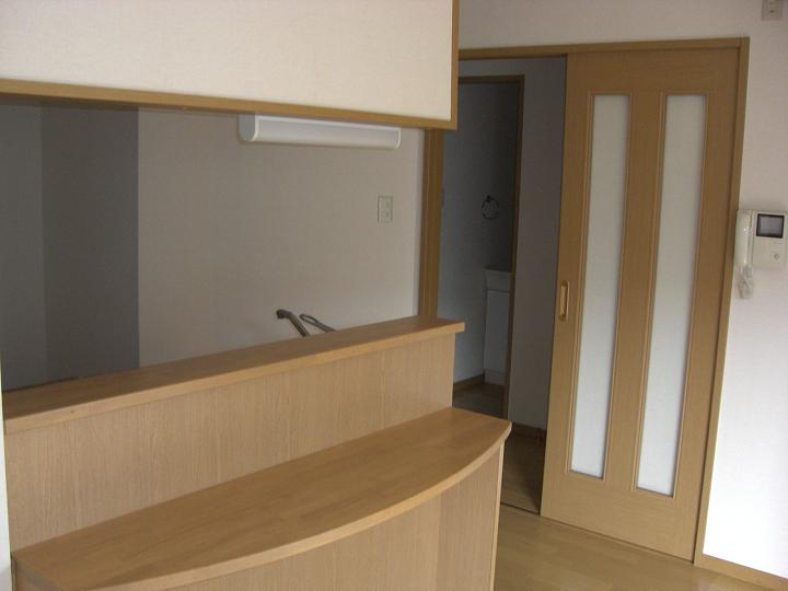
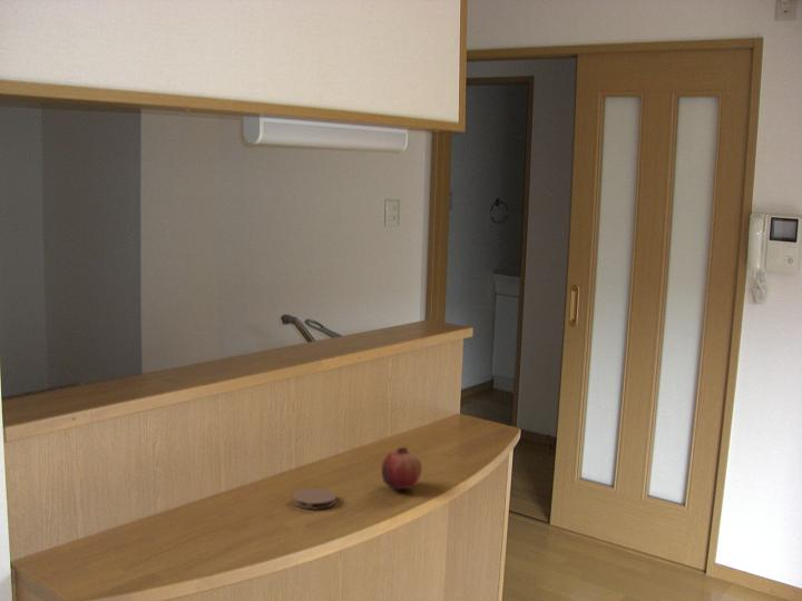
+ fruit [380,446,423,490]
+ coaster [292,487,338,510]
